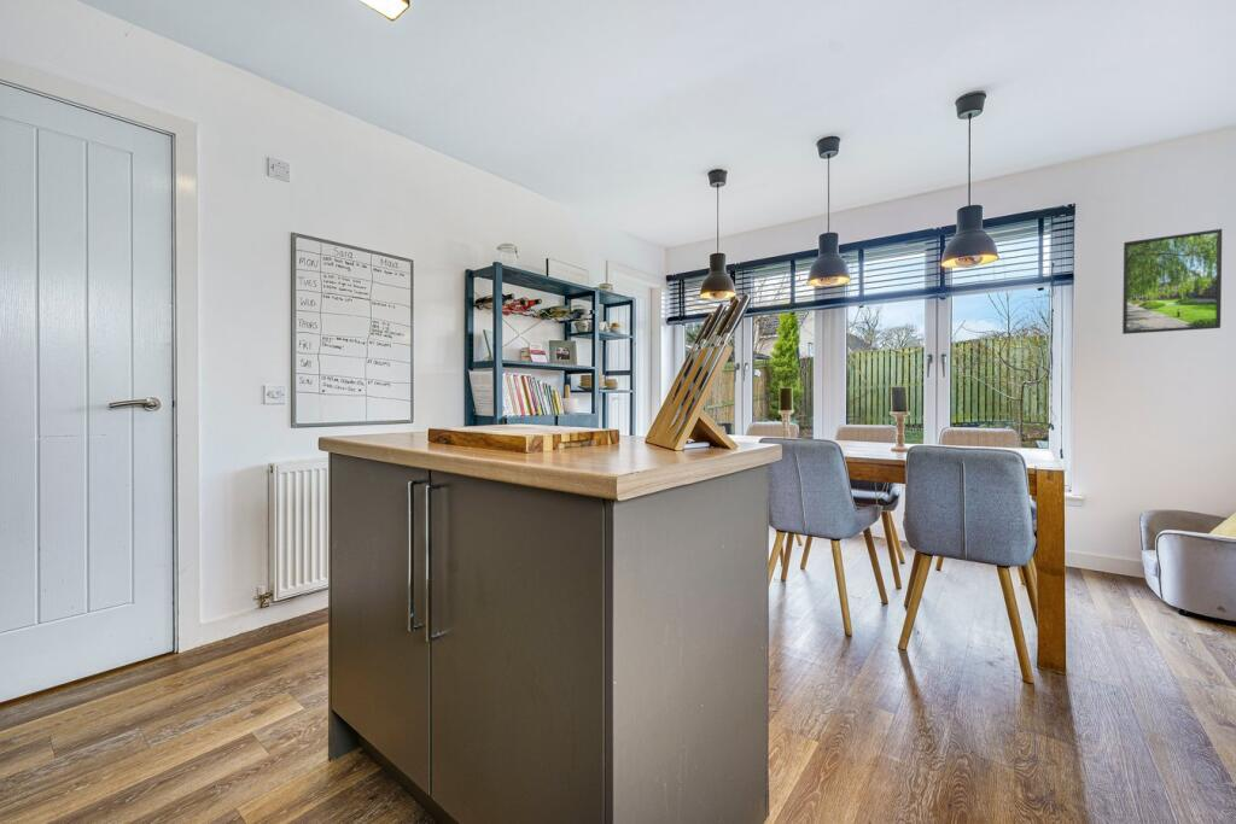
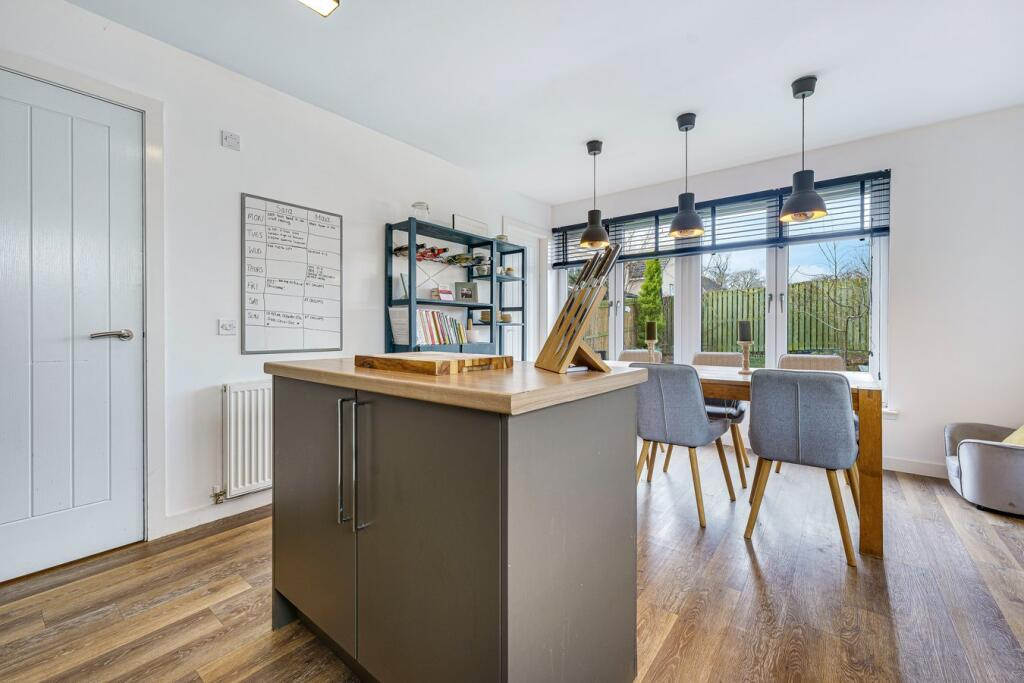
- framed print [1121,228,1223,335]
